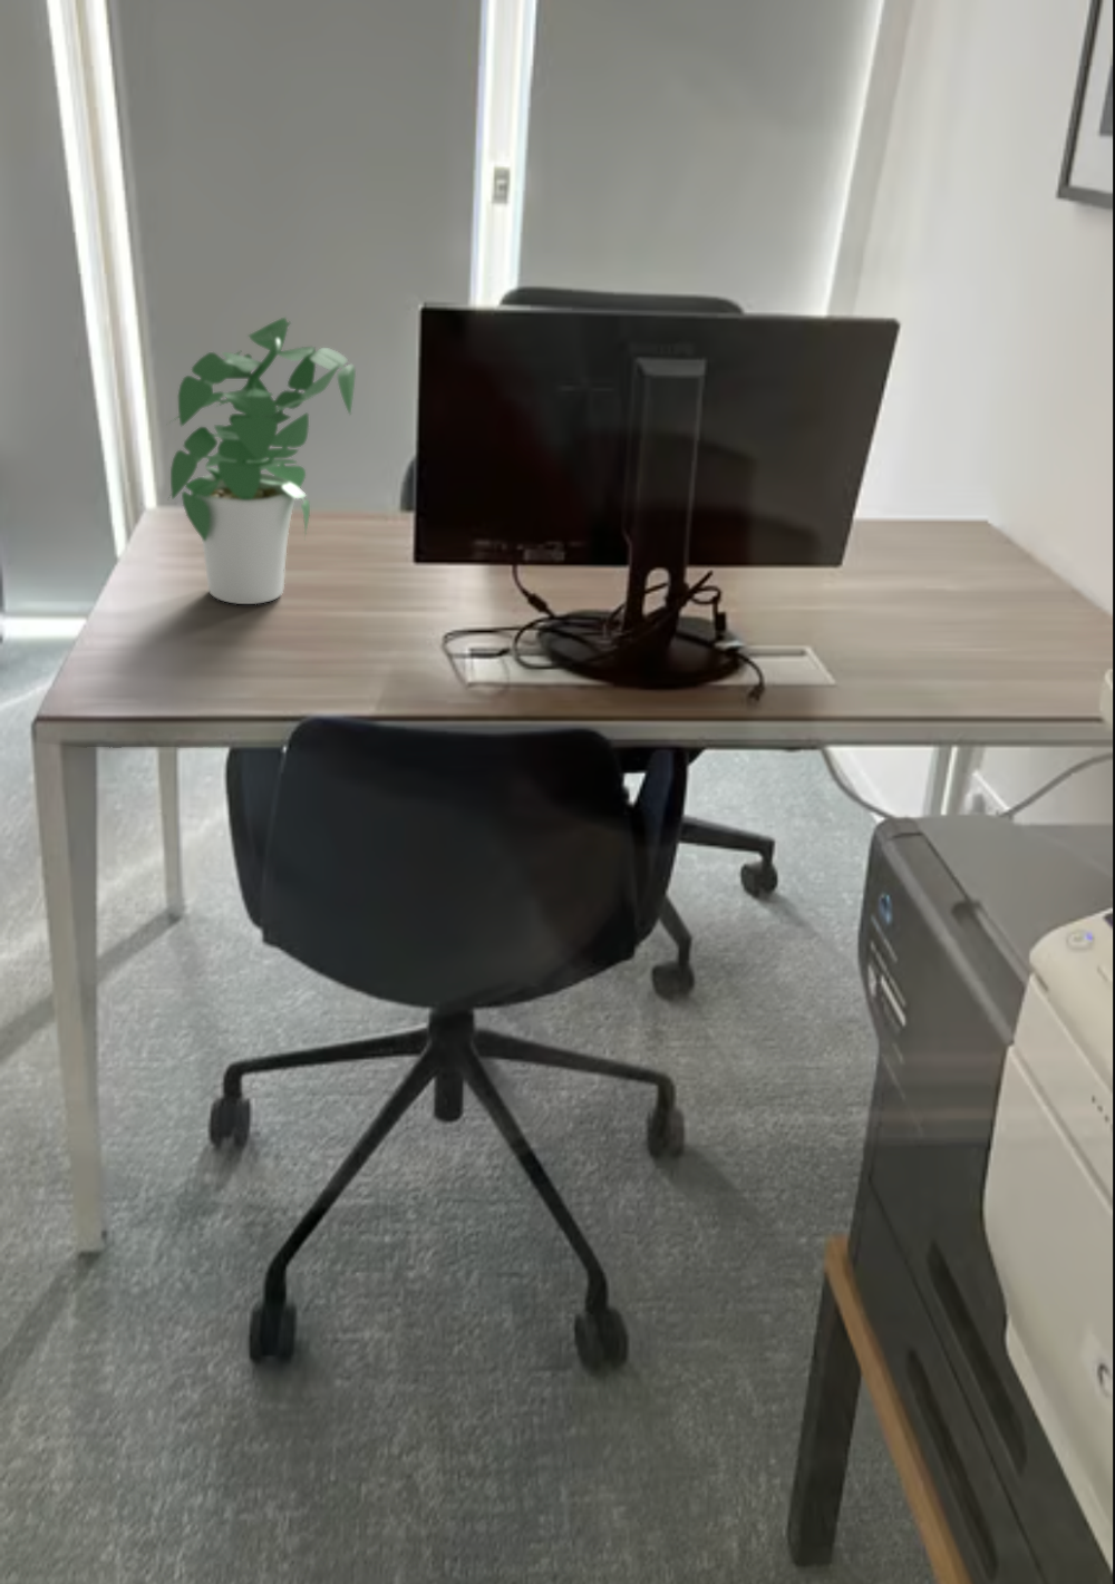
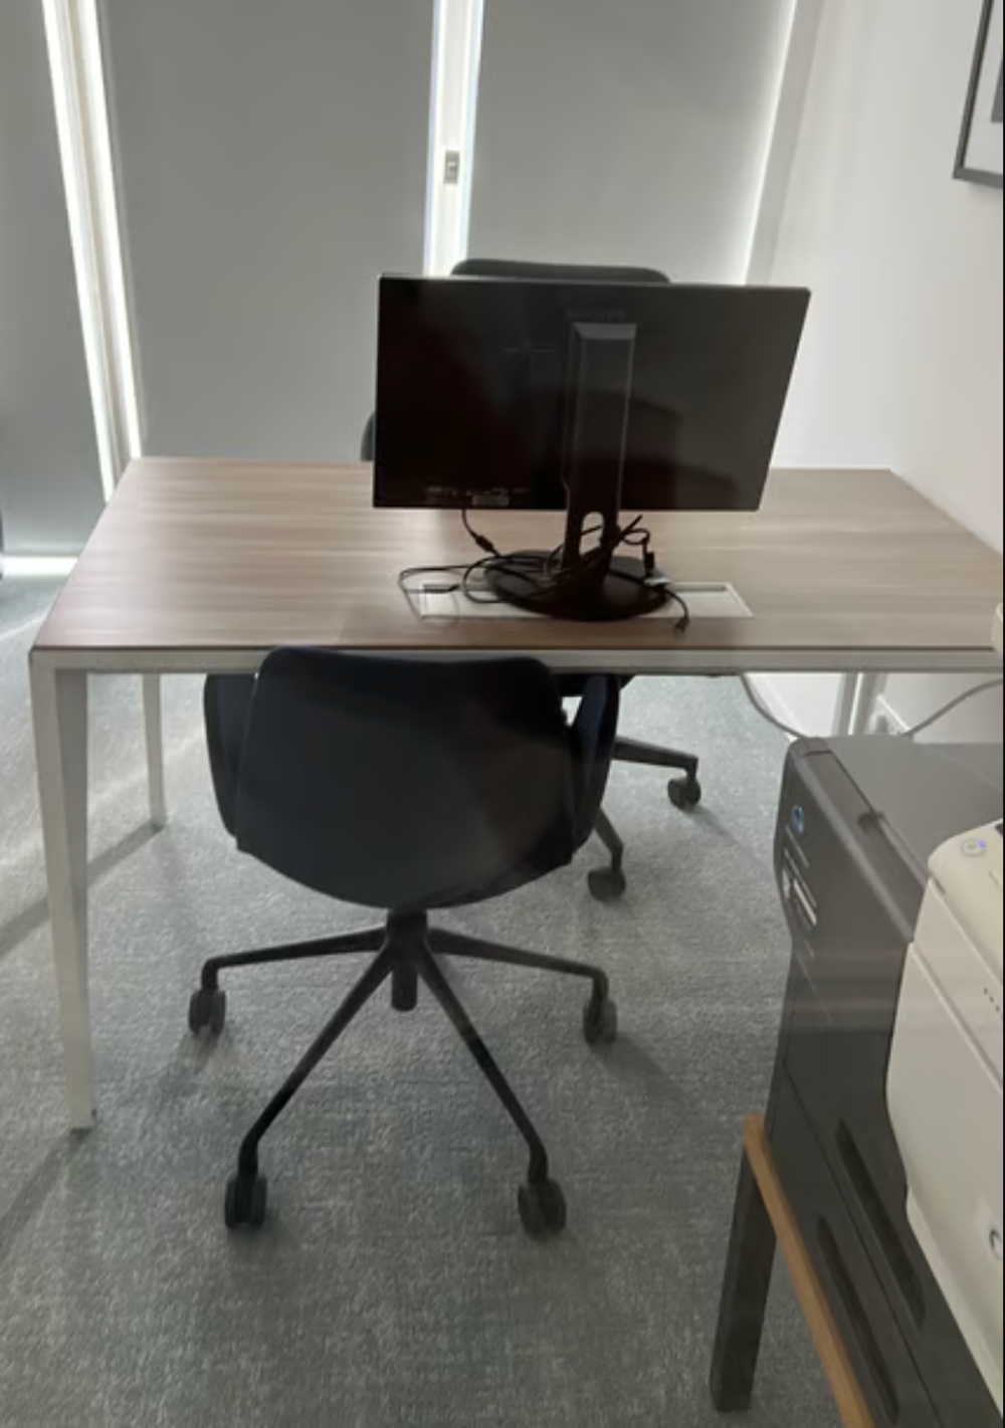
- potted plant [167,315,357,606]
